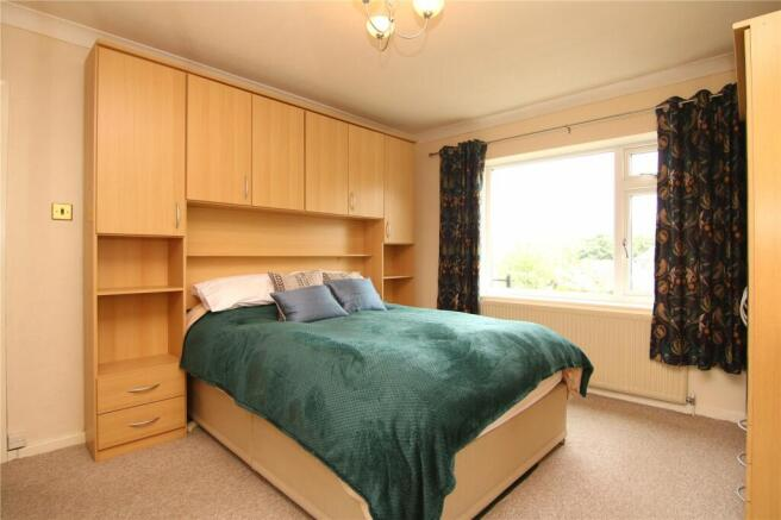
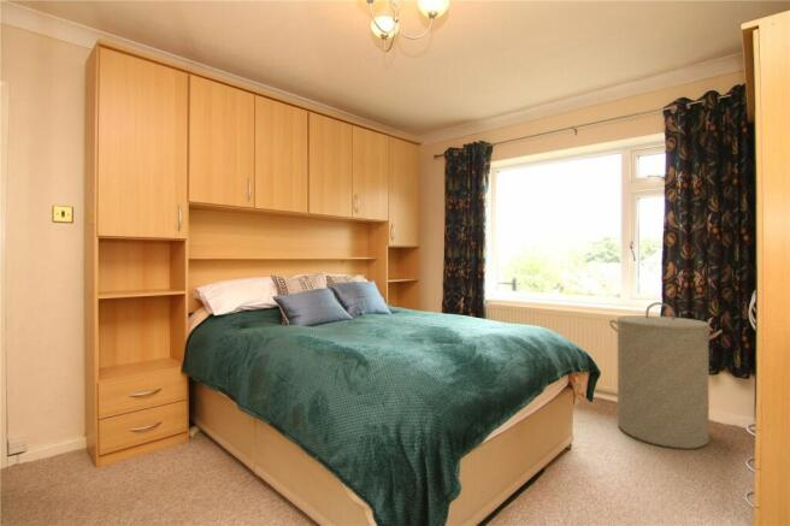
+ laundry hamper [608,301,724,450]
